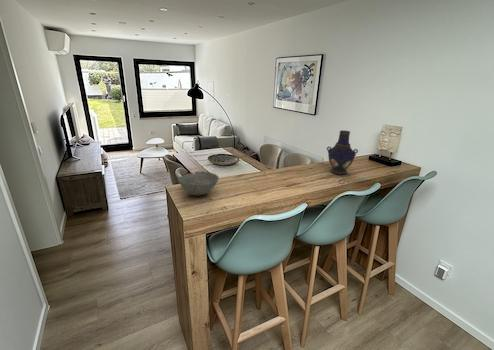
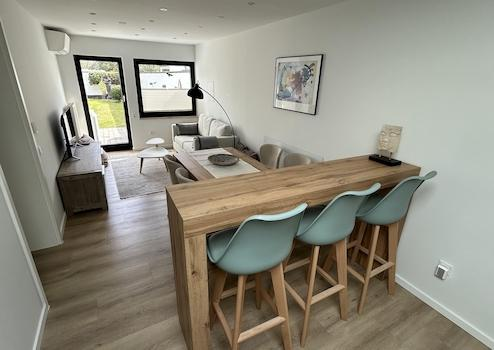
- vase [326,130,359,176]
- bowl [178,170,220,196]
